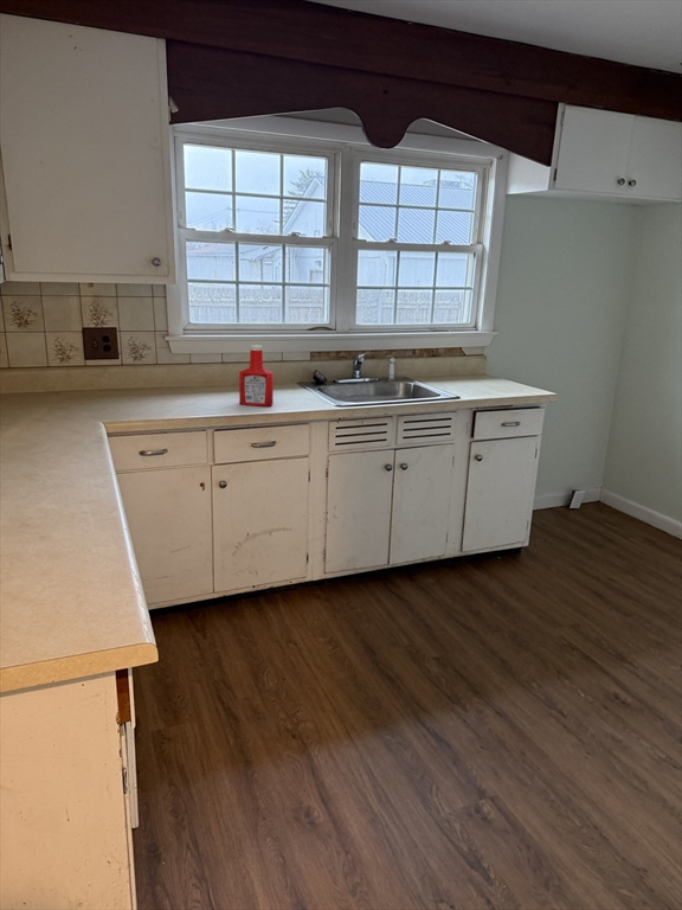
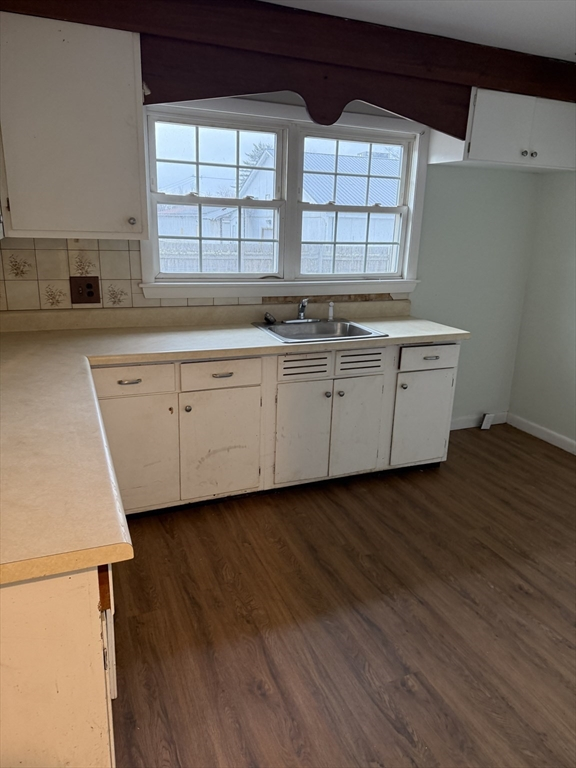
- soap bottle [238,344,275,408]
